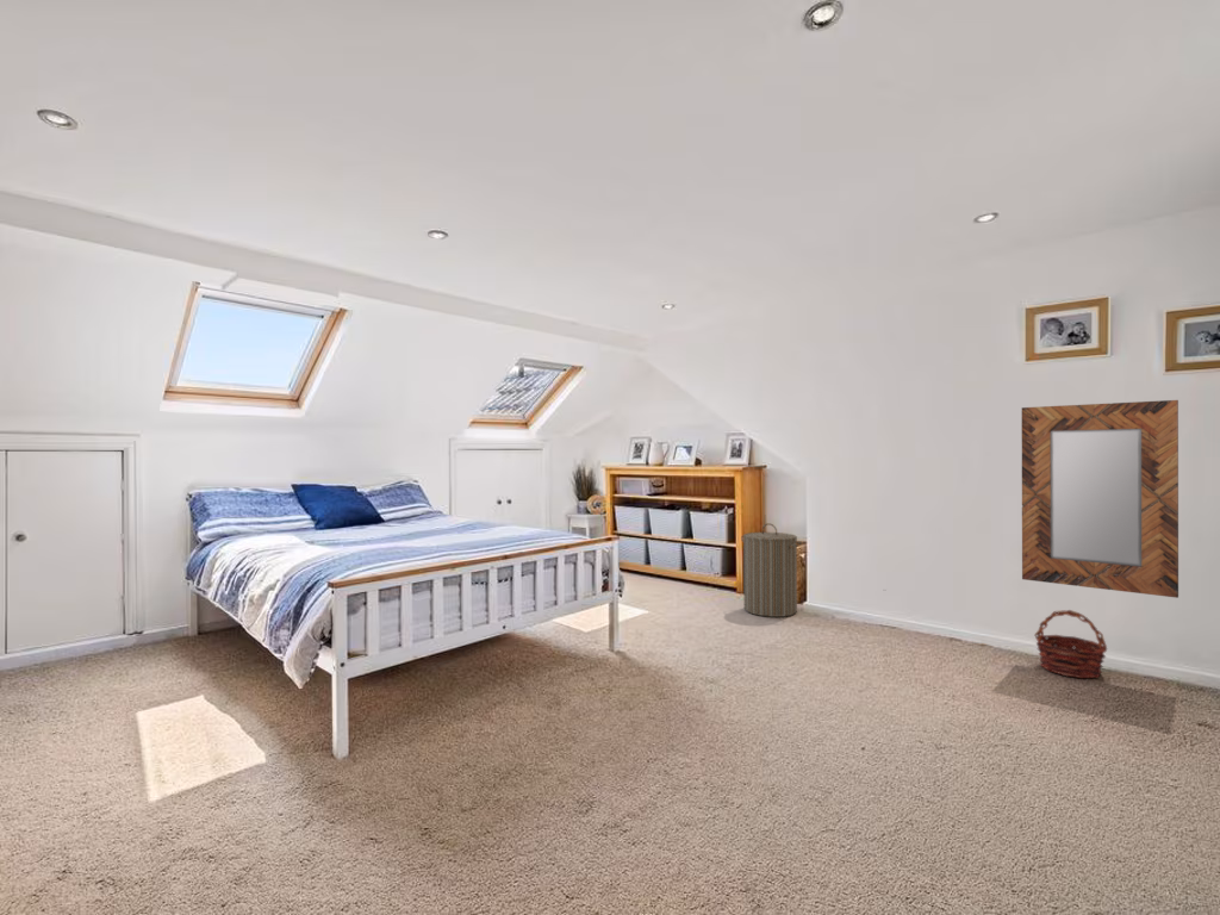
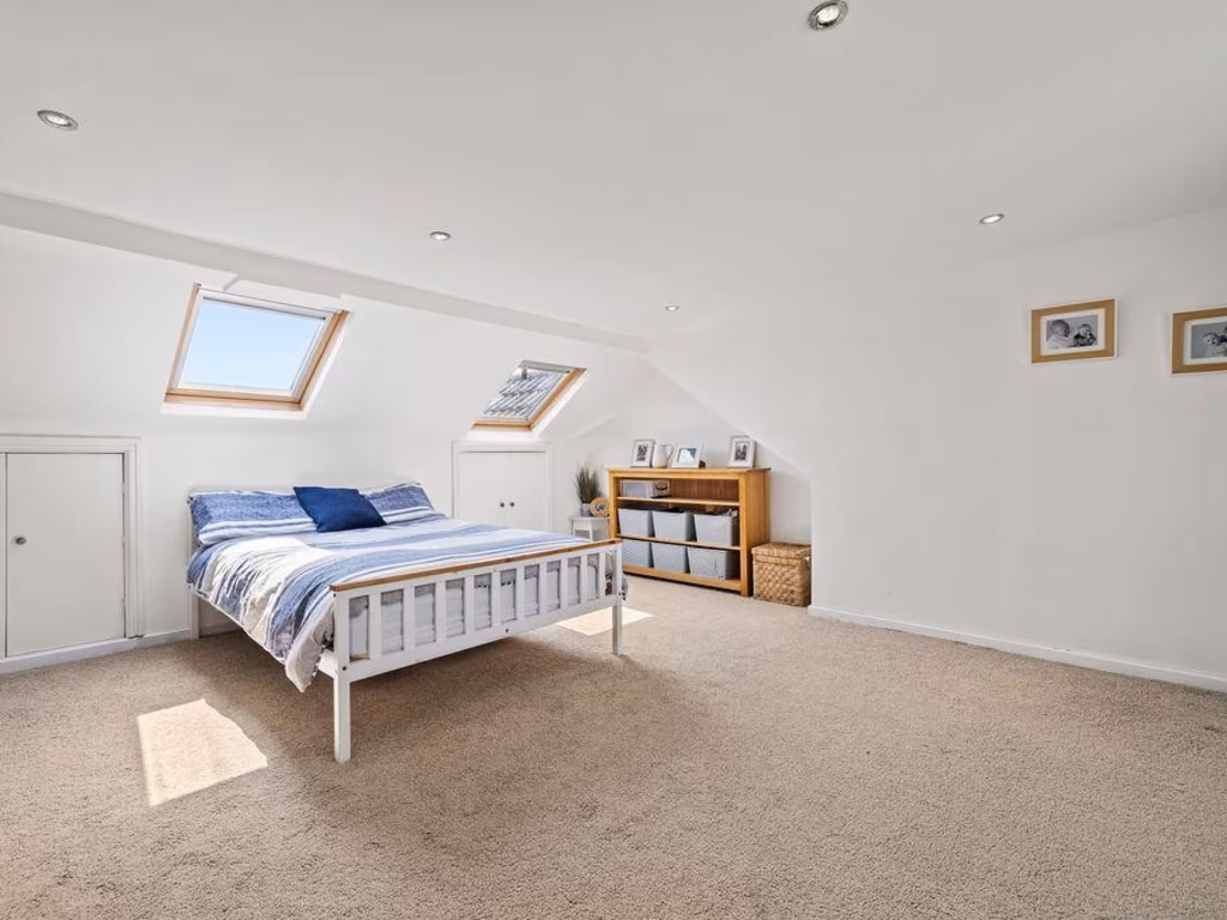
- home mirror [1021,399,1179,599]
- laundry hamper [740,522,803,618]
- basket [1033,609,1108,679]
